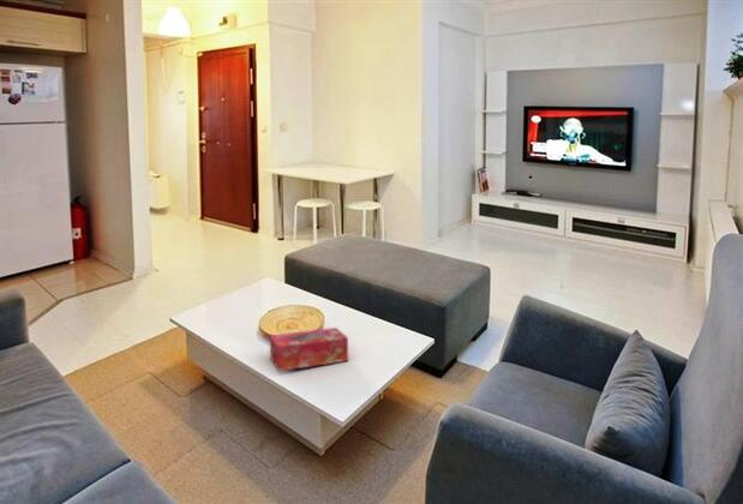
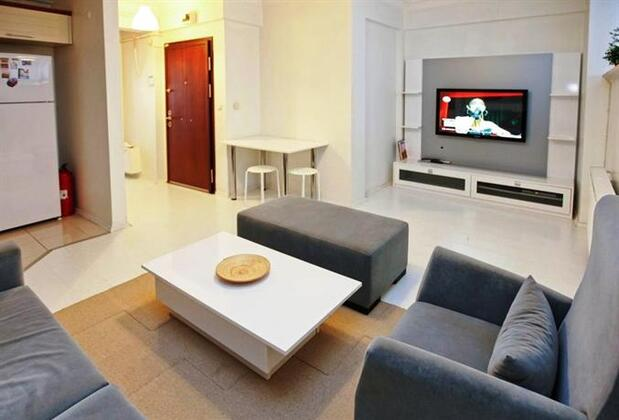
- tissue box [269,326,349,372]
